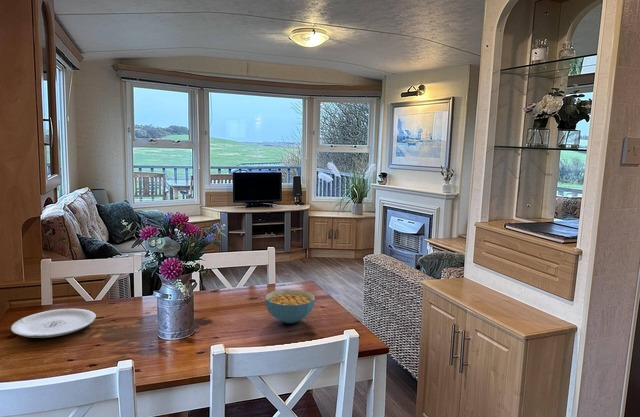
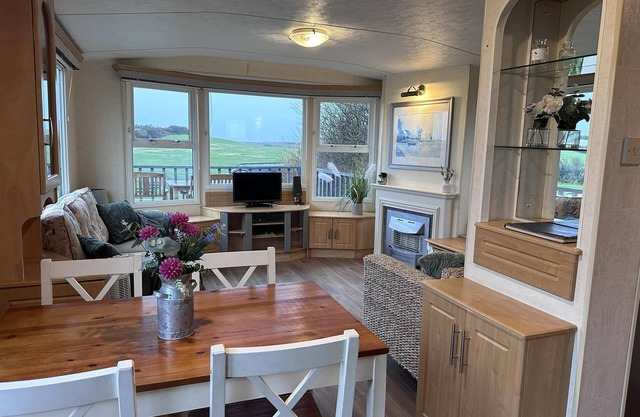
- plate [10,308,97,339]
- cereal bowl [264,289,316,324]
